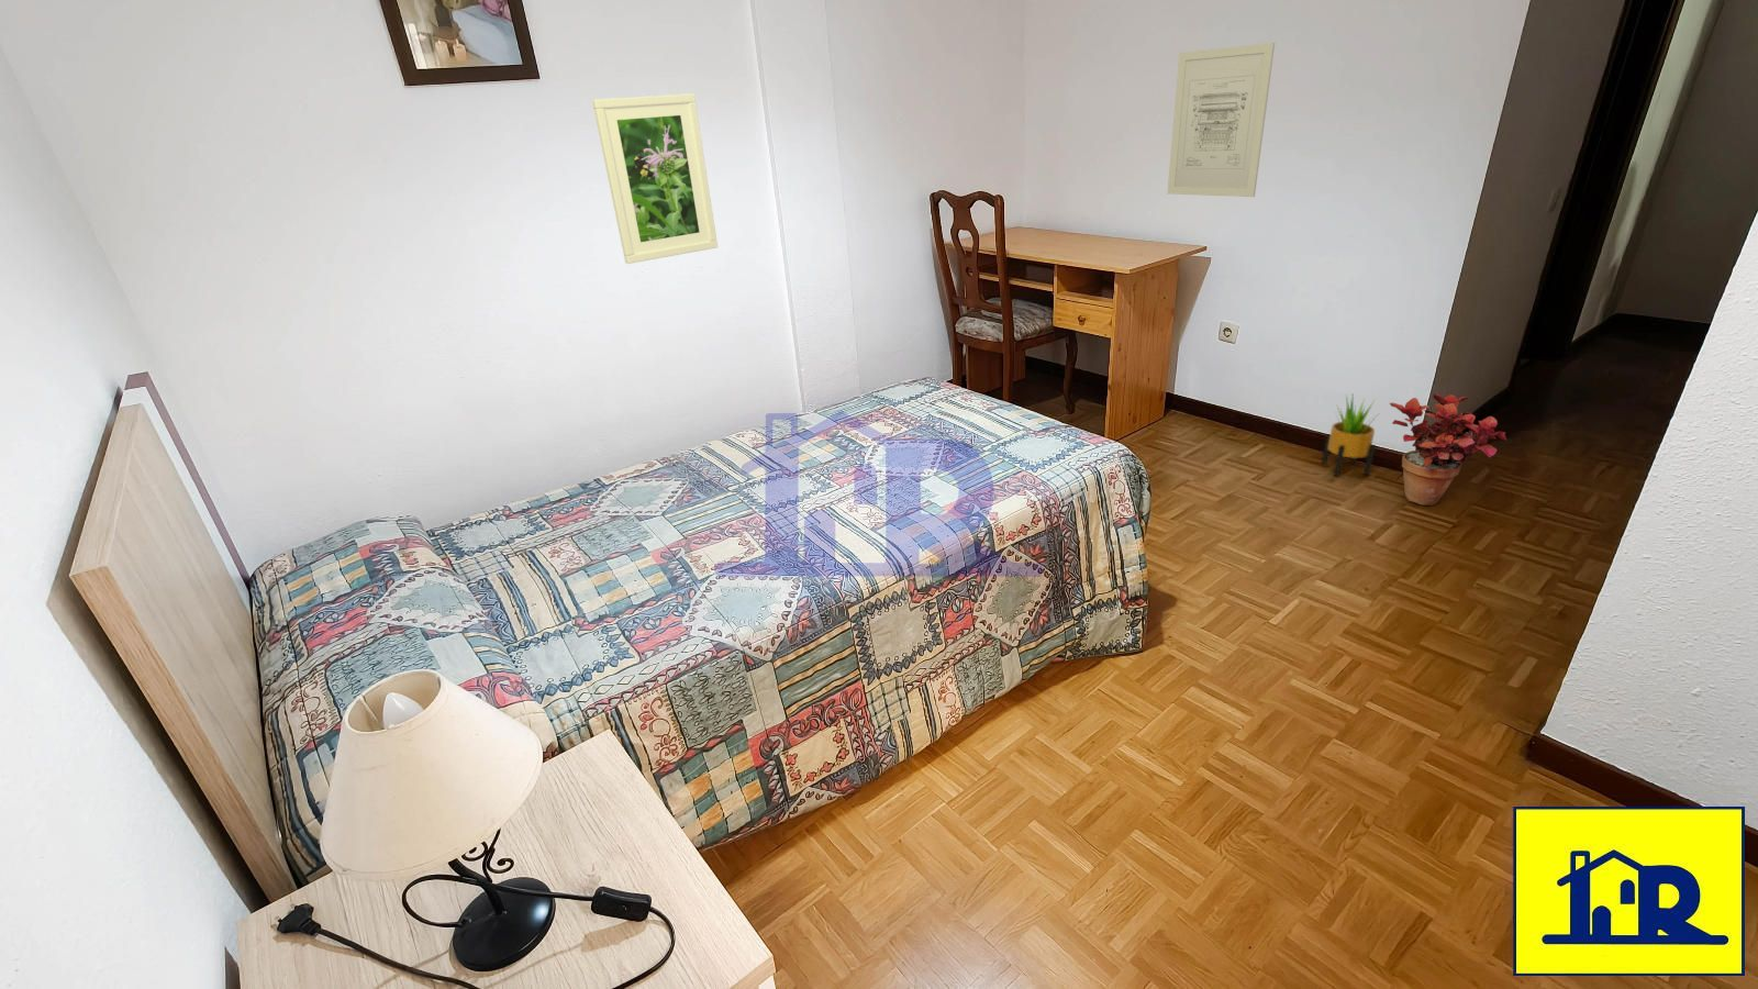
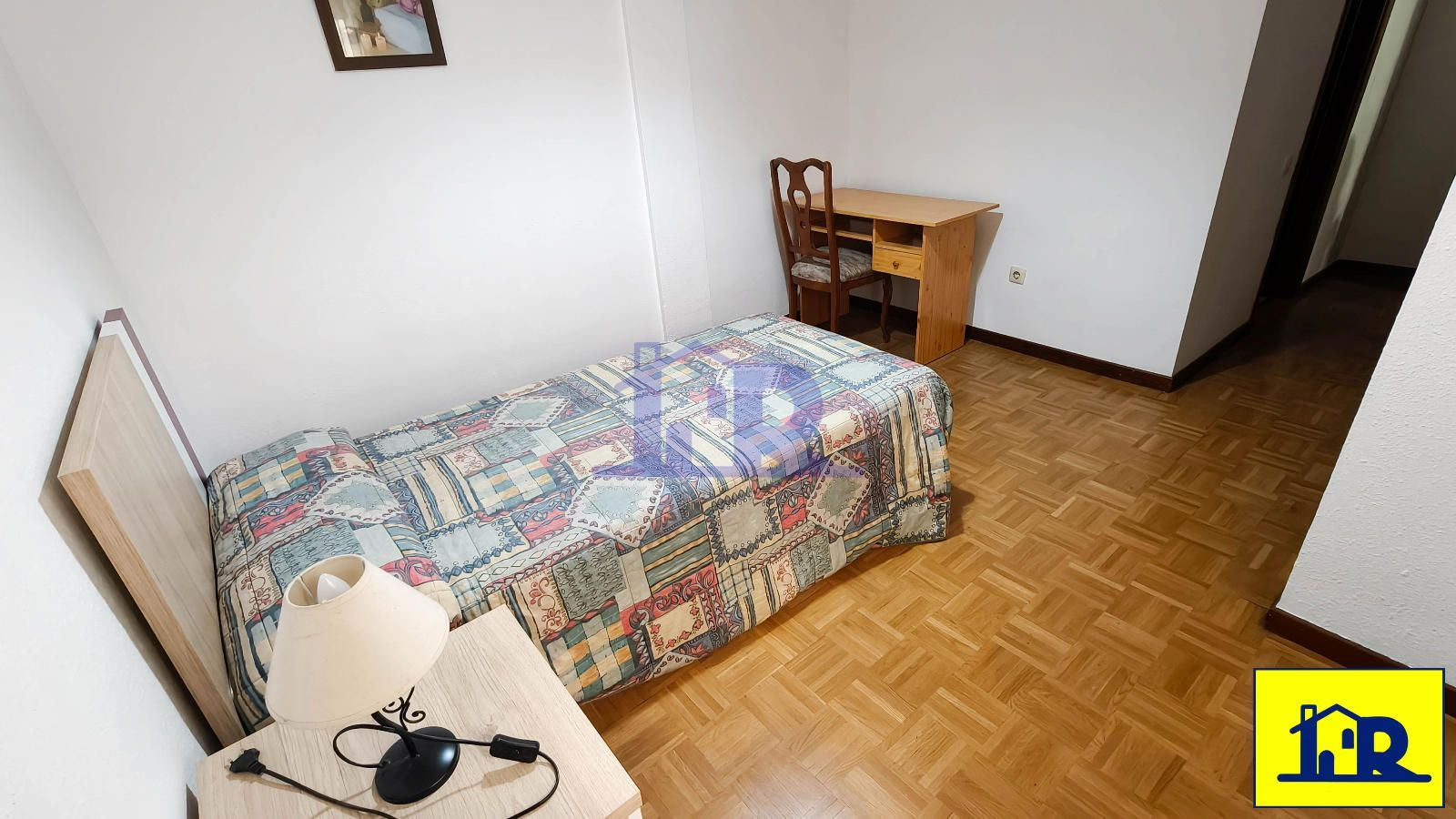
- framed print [592,92,718,264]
- wall art [1166,42,1276,198]
- potted plant [1389,392,1508,507]
- potted plant [1320,392,1379,477]
